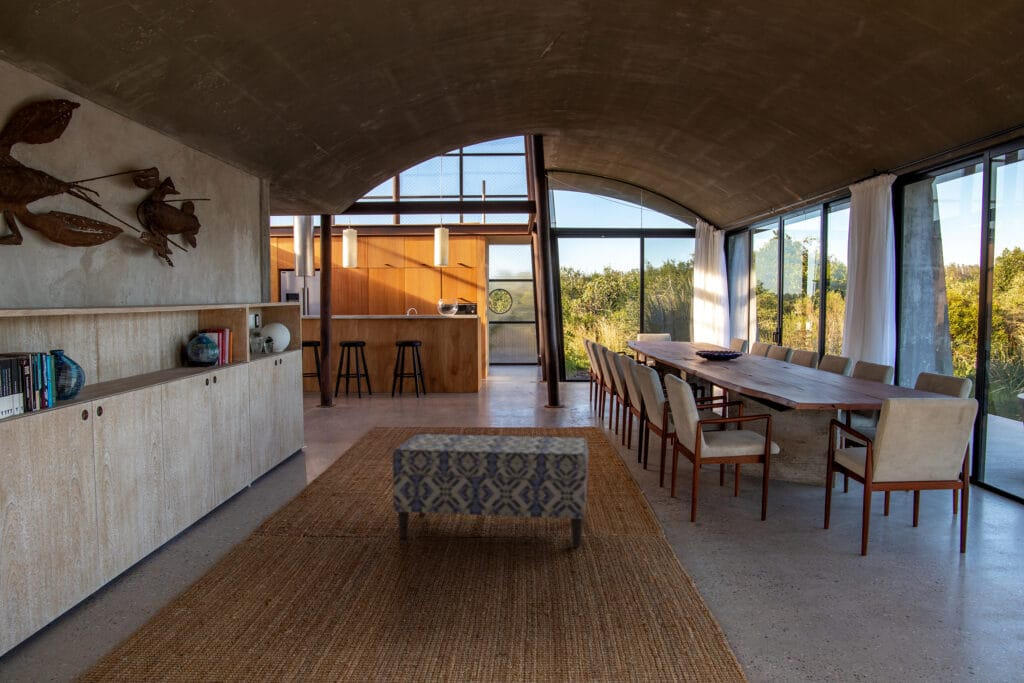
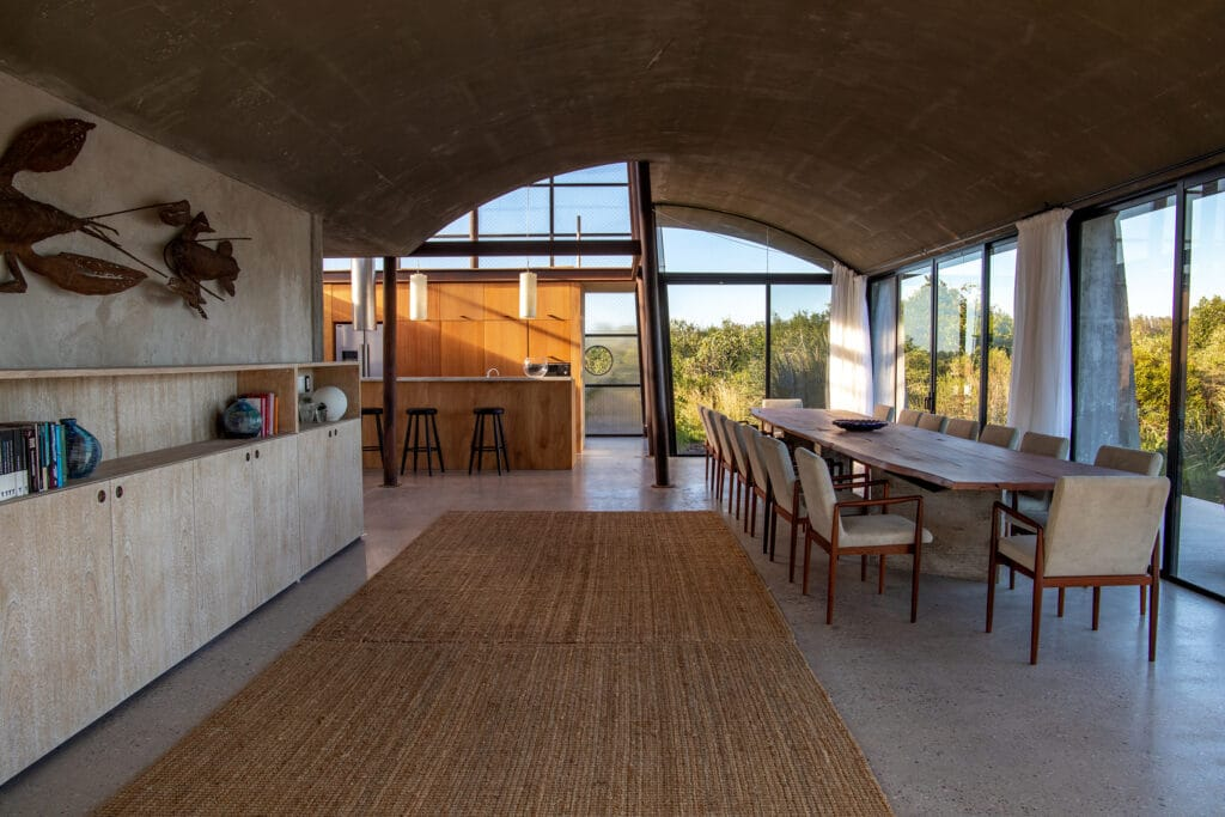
- bench [391,433,589,547]
